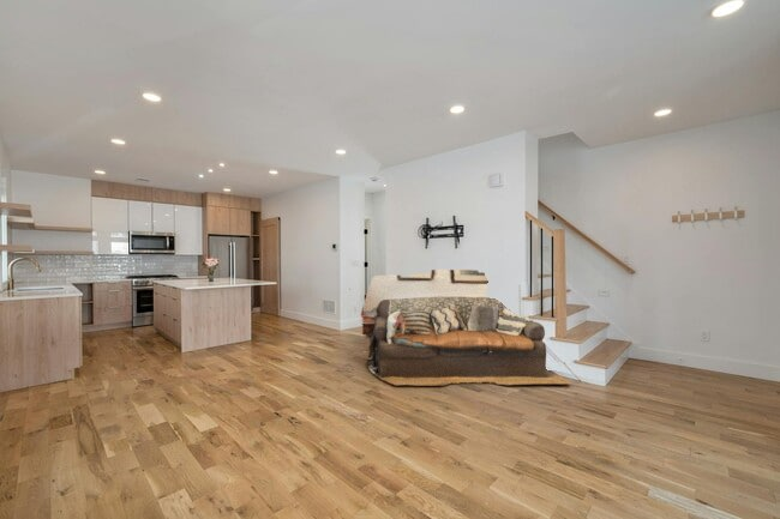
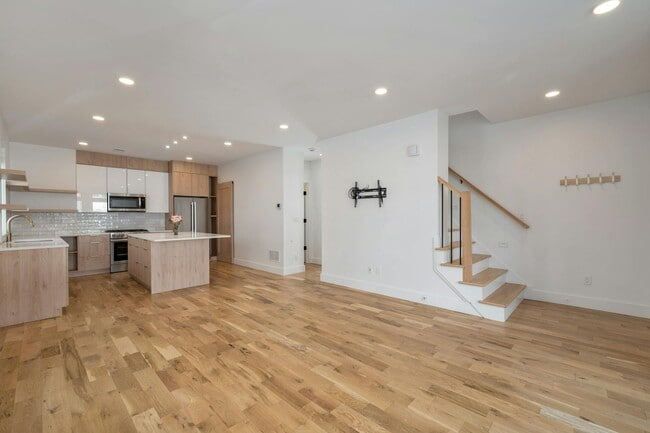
- sofa [360,268,571,387]
